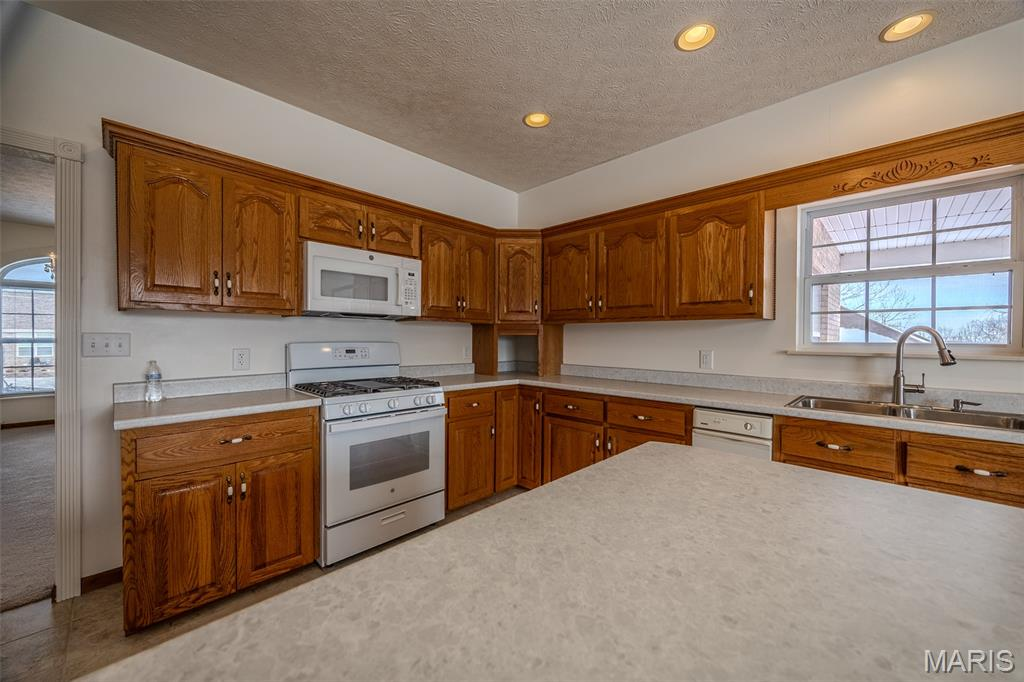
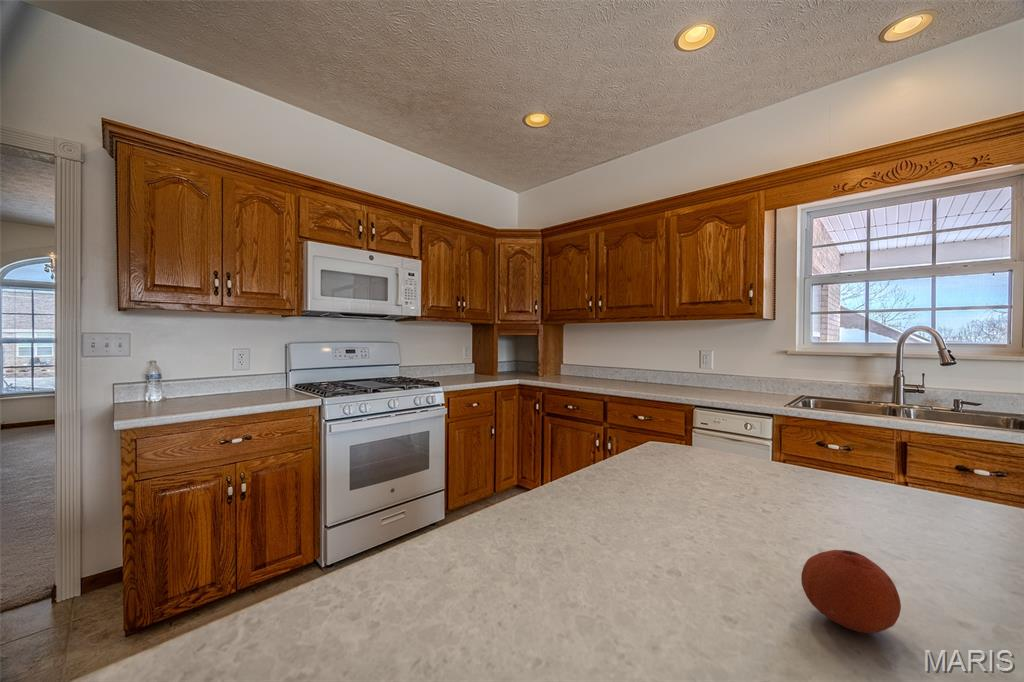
+ fruit [800,549,902,634]
